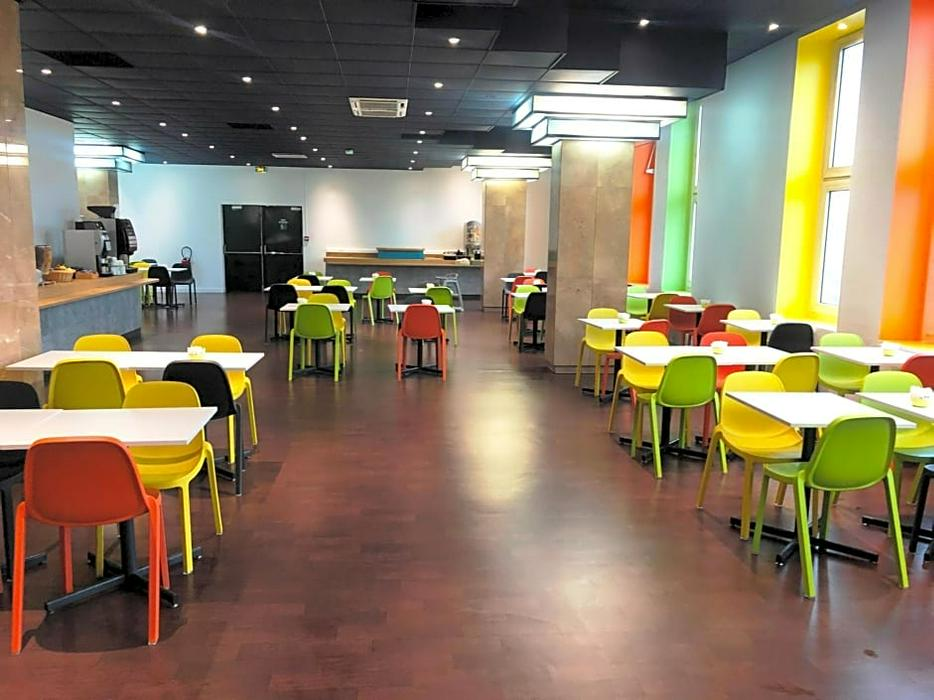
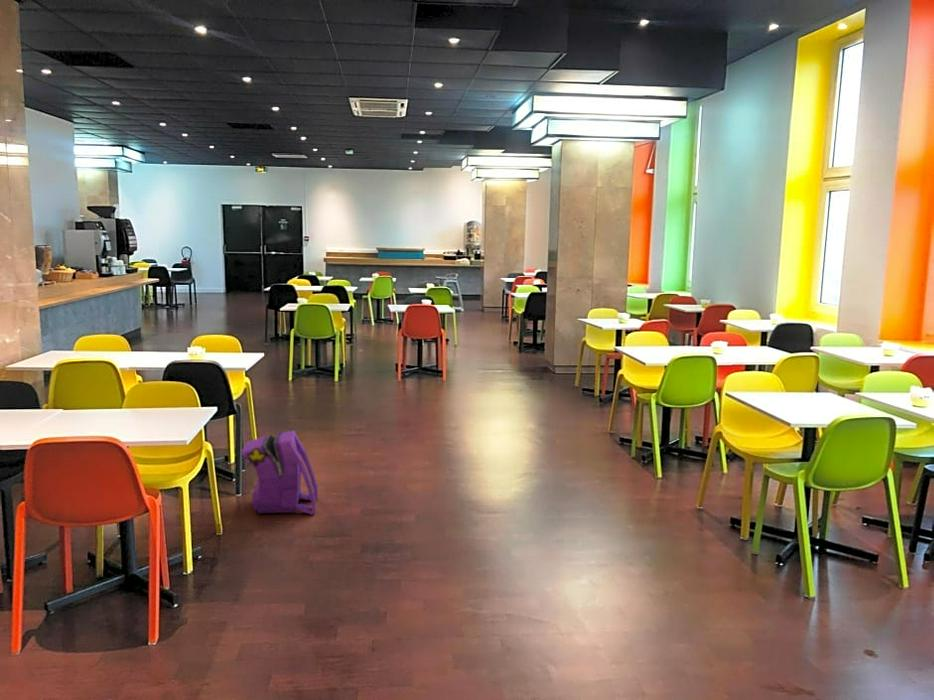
+ backpack [240,429,319,516]
